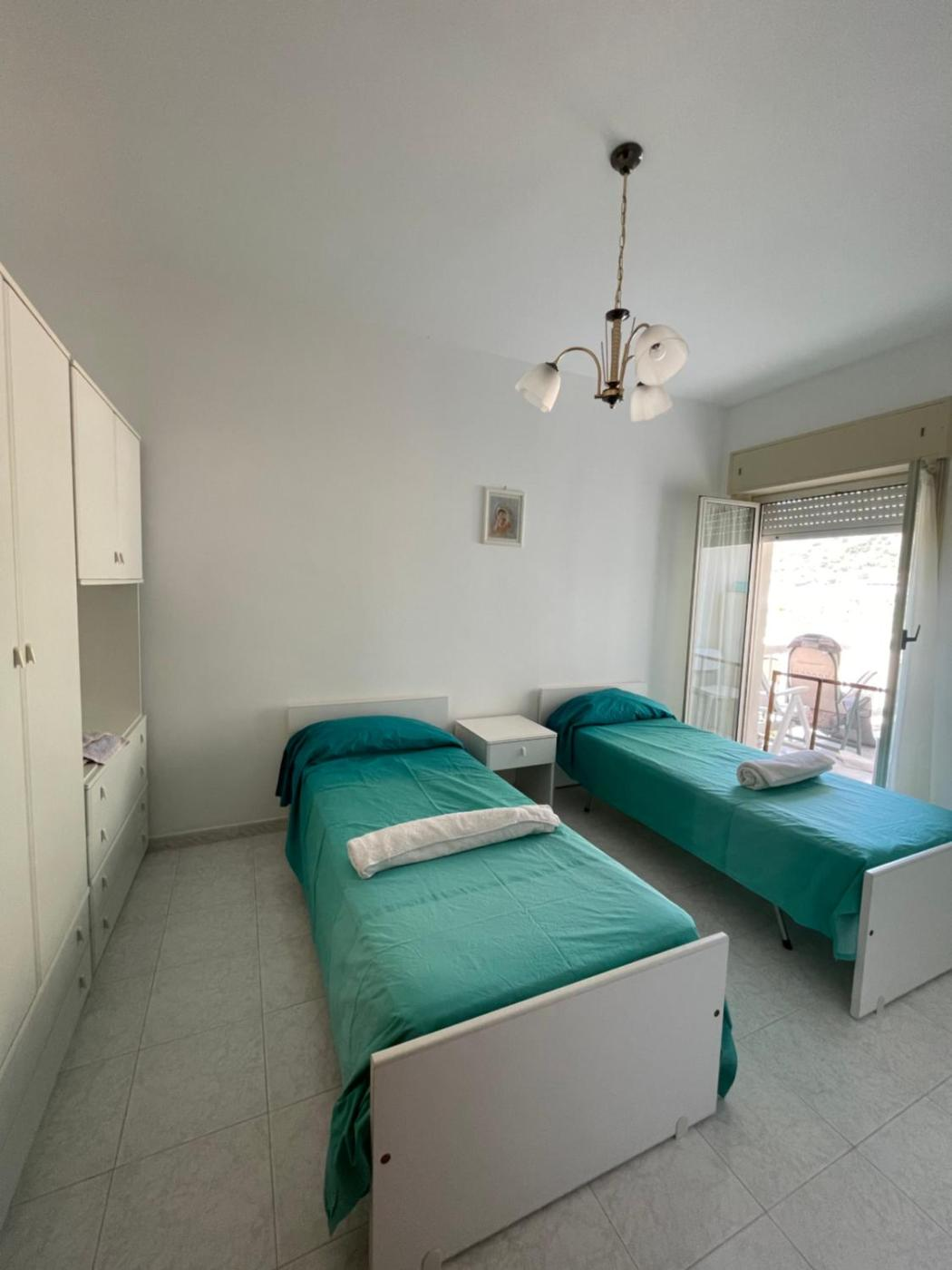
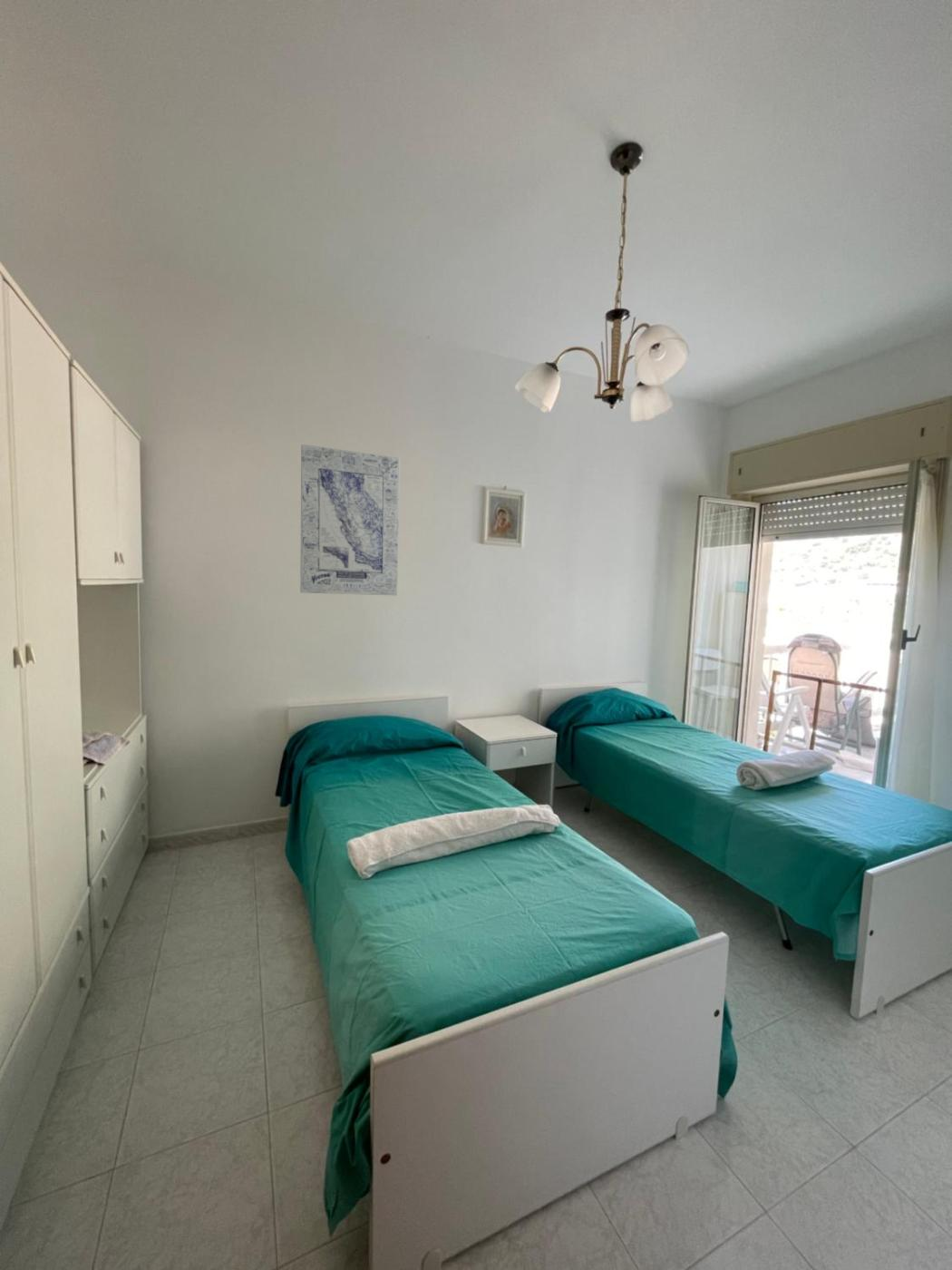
+ wall art [300,444,401,596]
